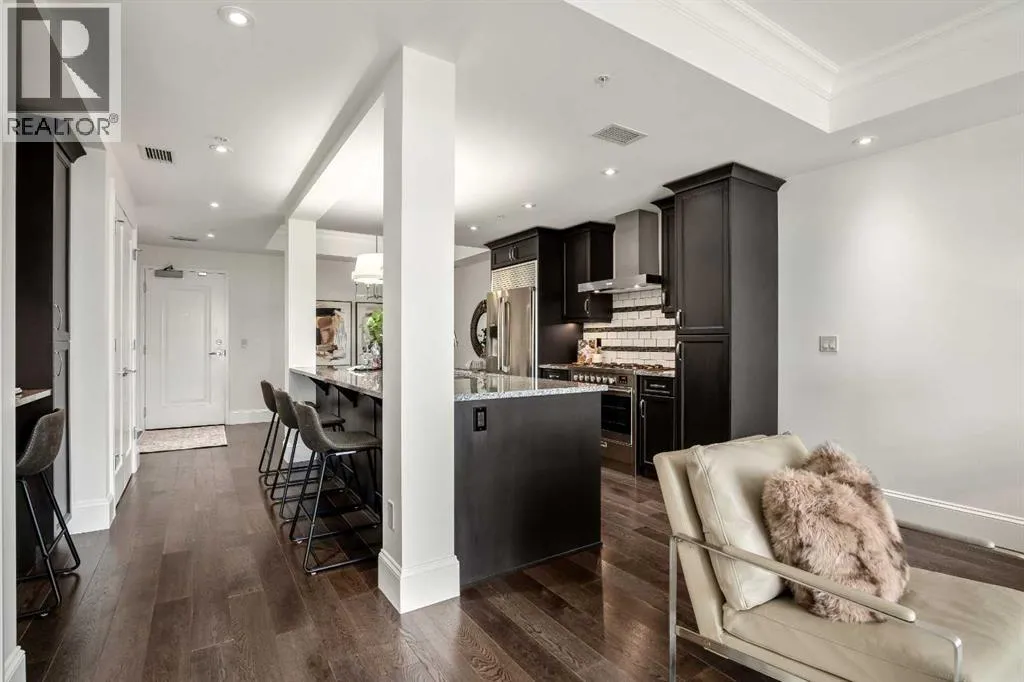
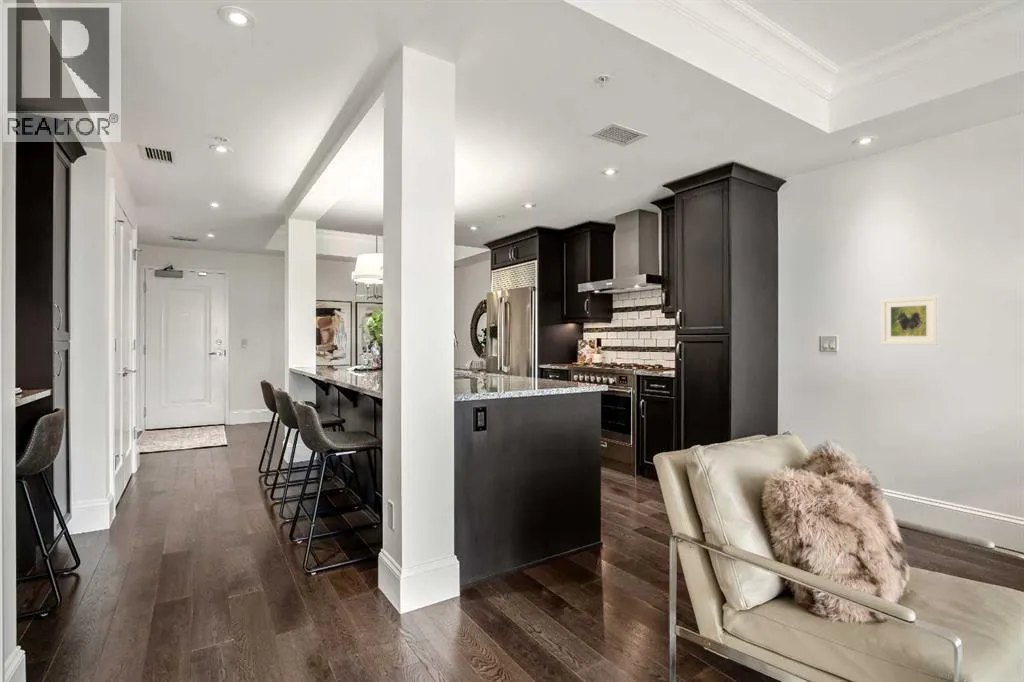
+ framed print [880,295,939,346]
